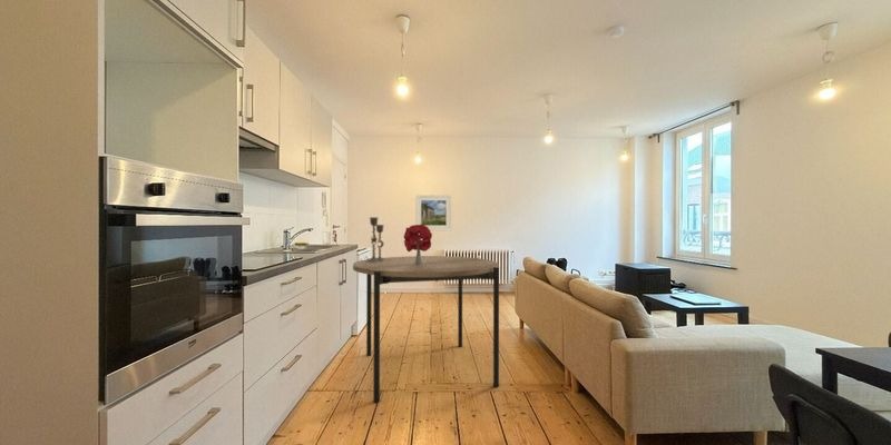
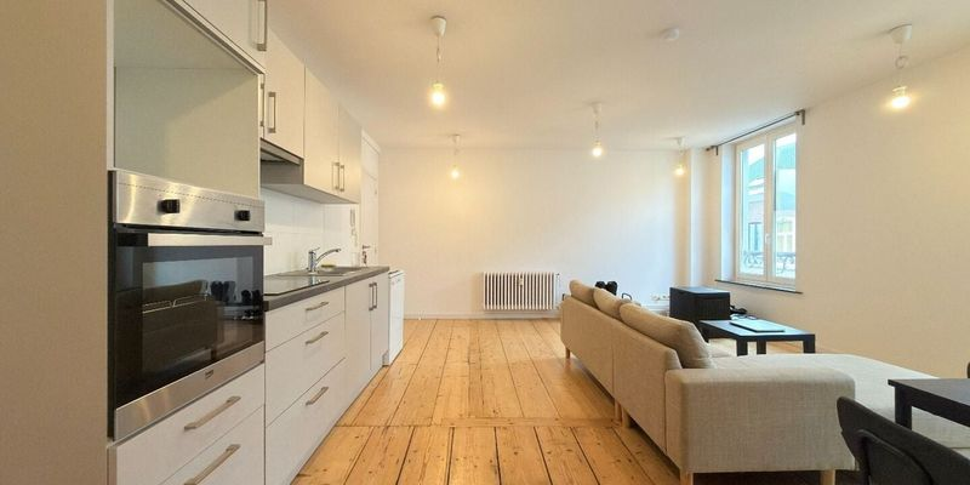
- dining table [352,255,500,404]
- candlestick [364,216,386,263]
- bouquet [403,225,433,265]
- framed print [414,194,453,231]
